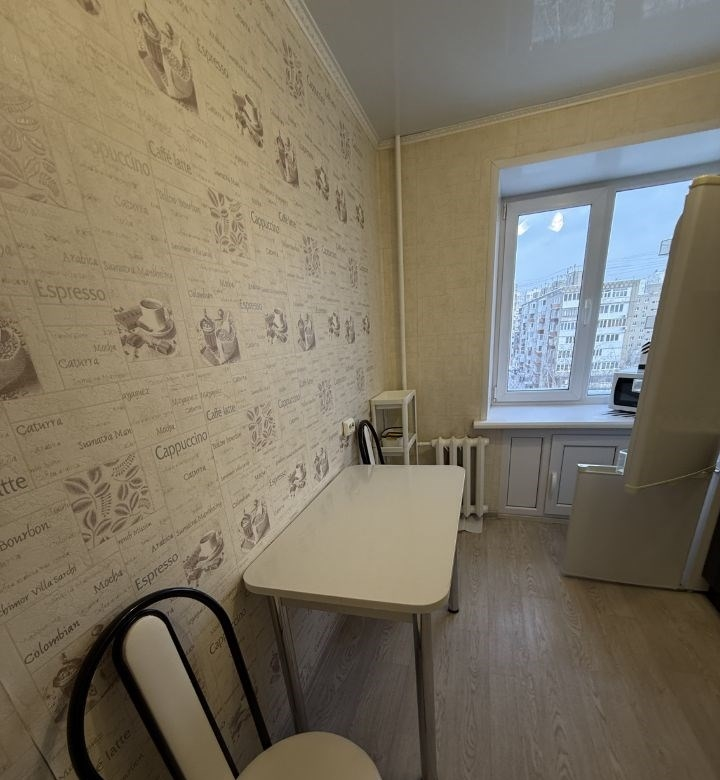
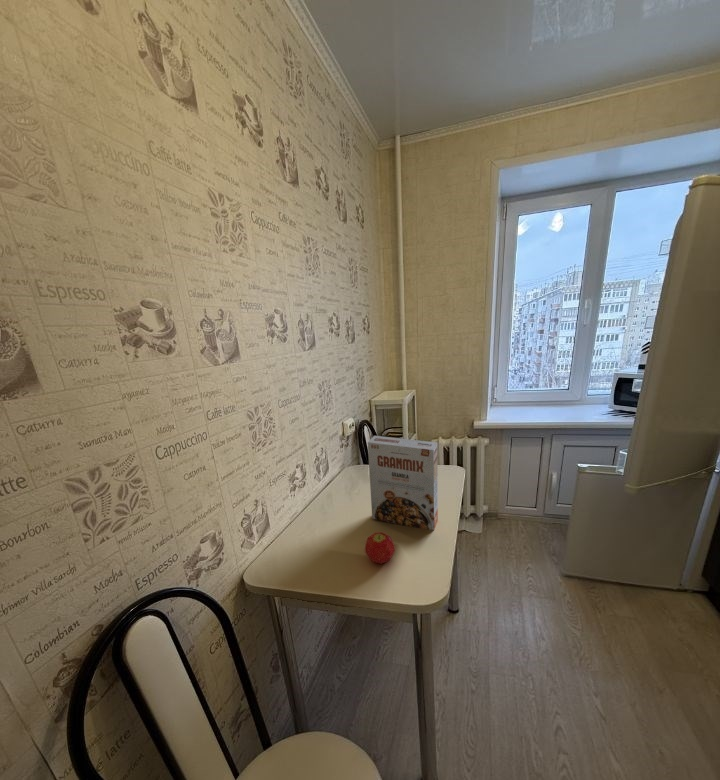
+ fruit [364,531,396,565]
+ cereal box [367,435,439,531]
